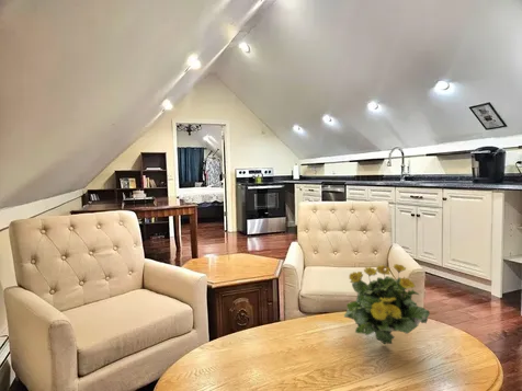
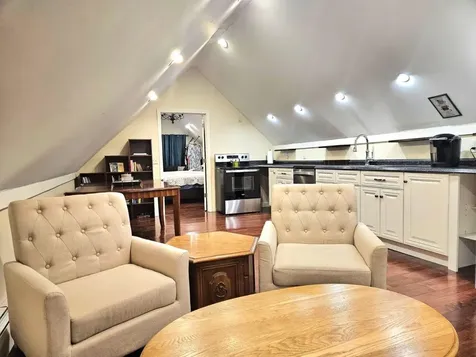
- flowering plant [342,263,431,346]
